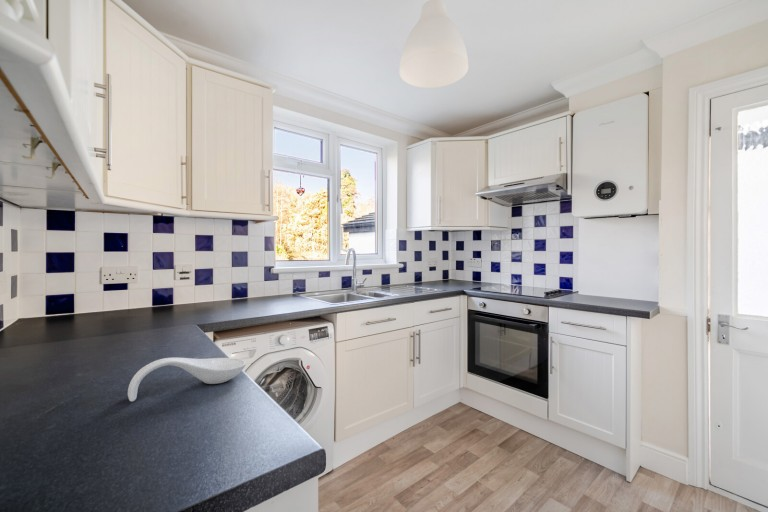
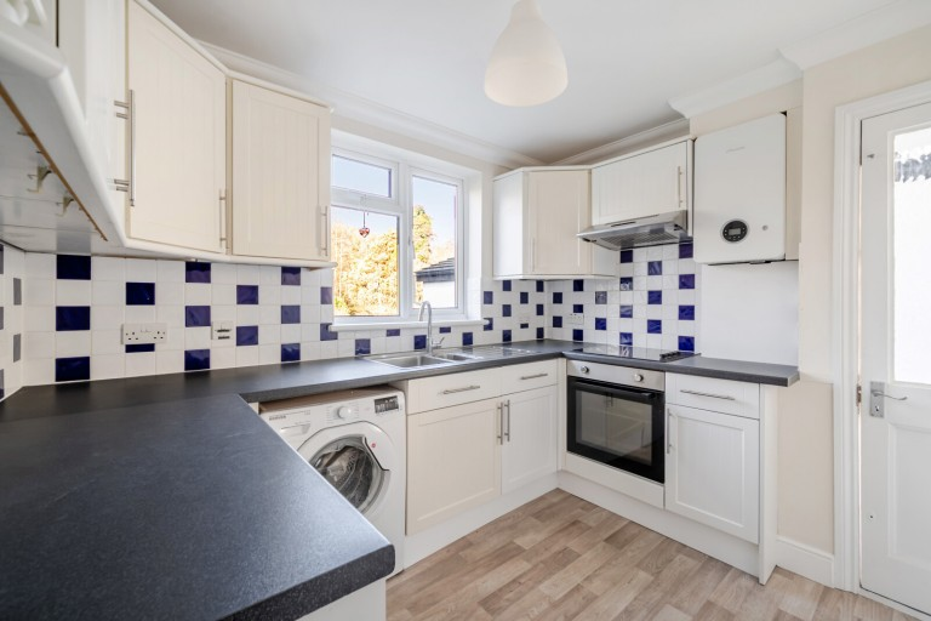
- spoon rest [127,357,247,402]
